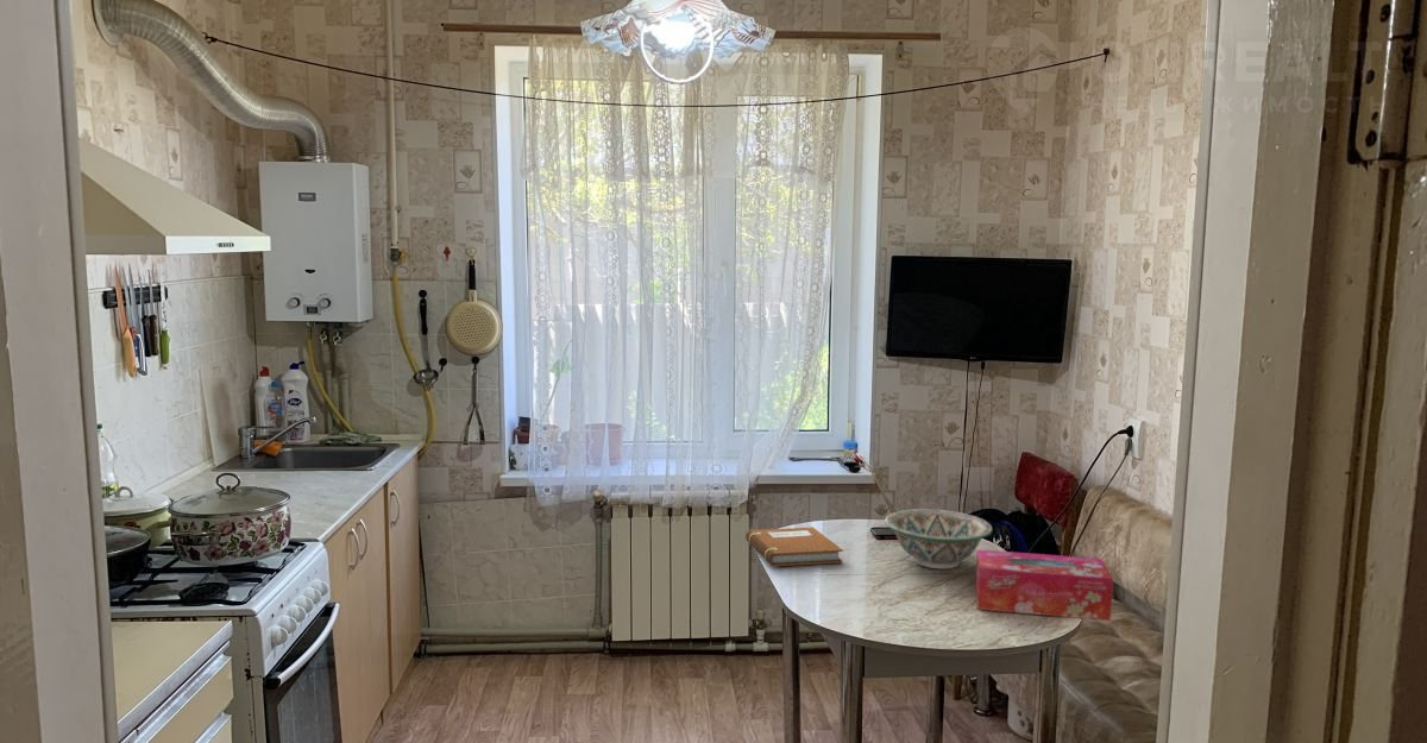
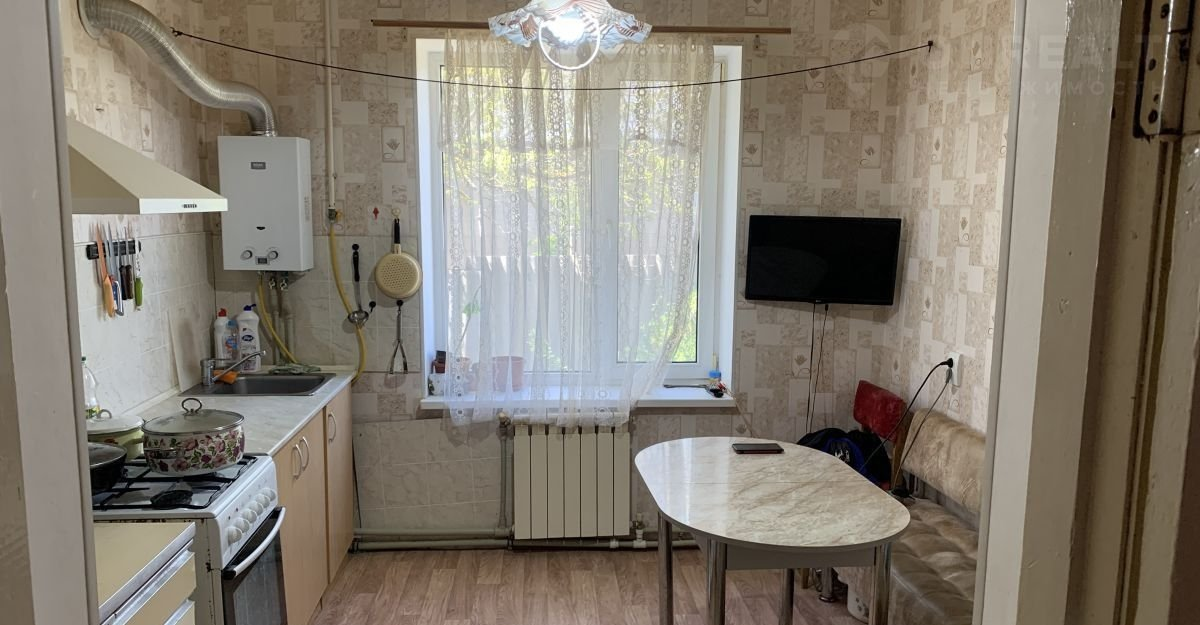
- notebook [744,525,844,567]
- decorative bowl [884,508,994,569]
- tissue box [974,548,1114,622]
